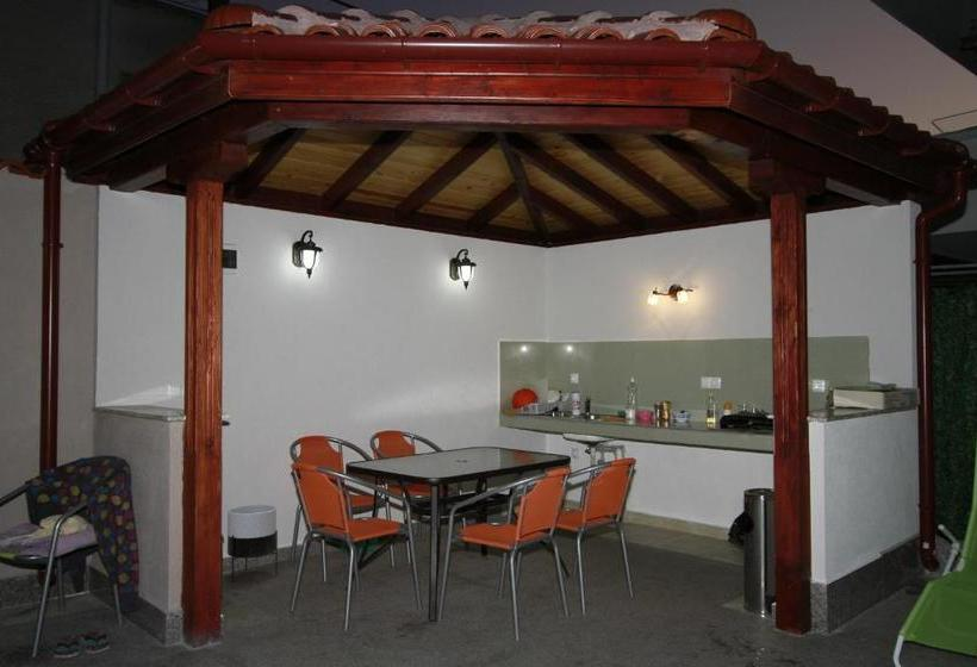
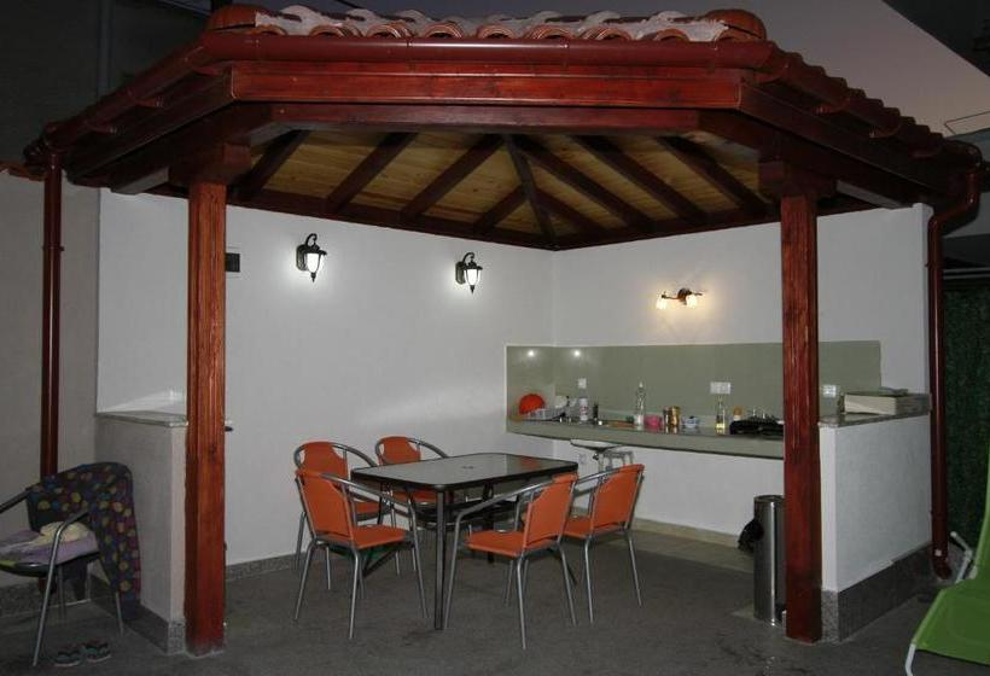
- planter [226,504,279,584]
